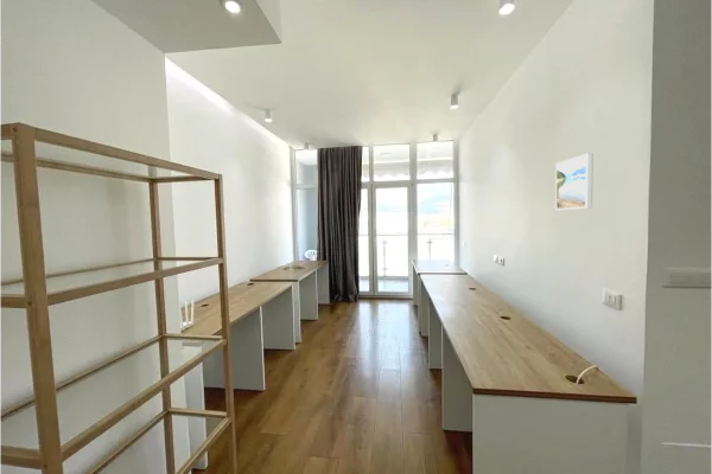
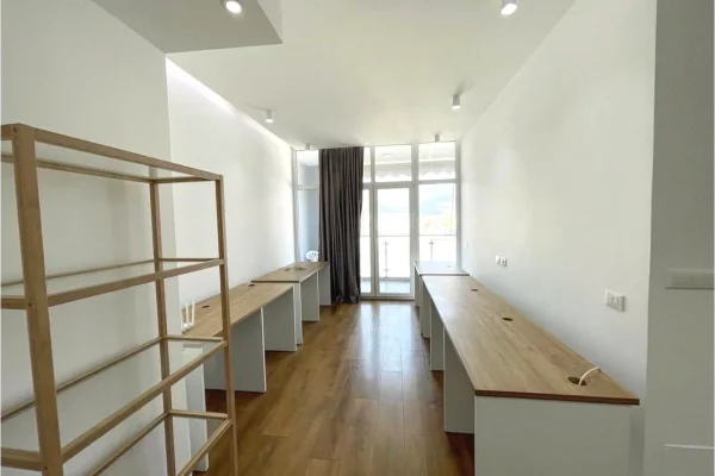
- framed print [554,152,595,211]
